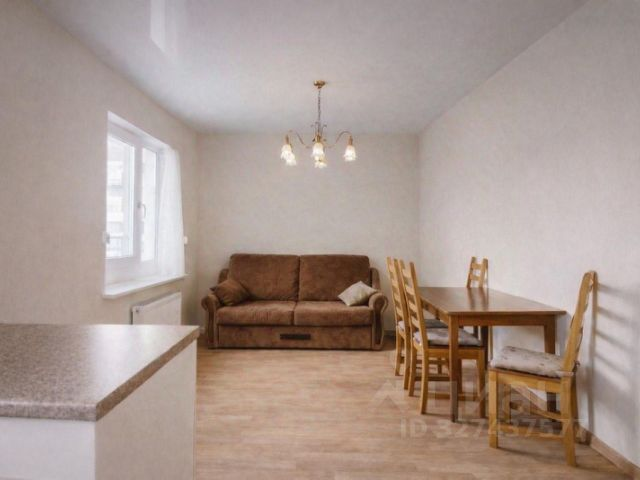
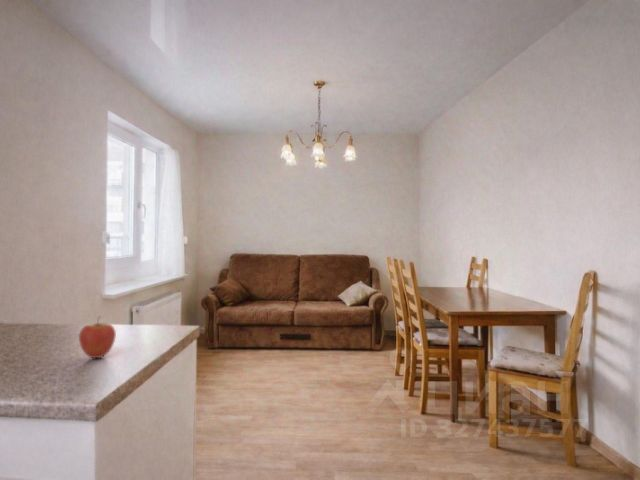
+ fruit [78,315,117,359]
